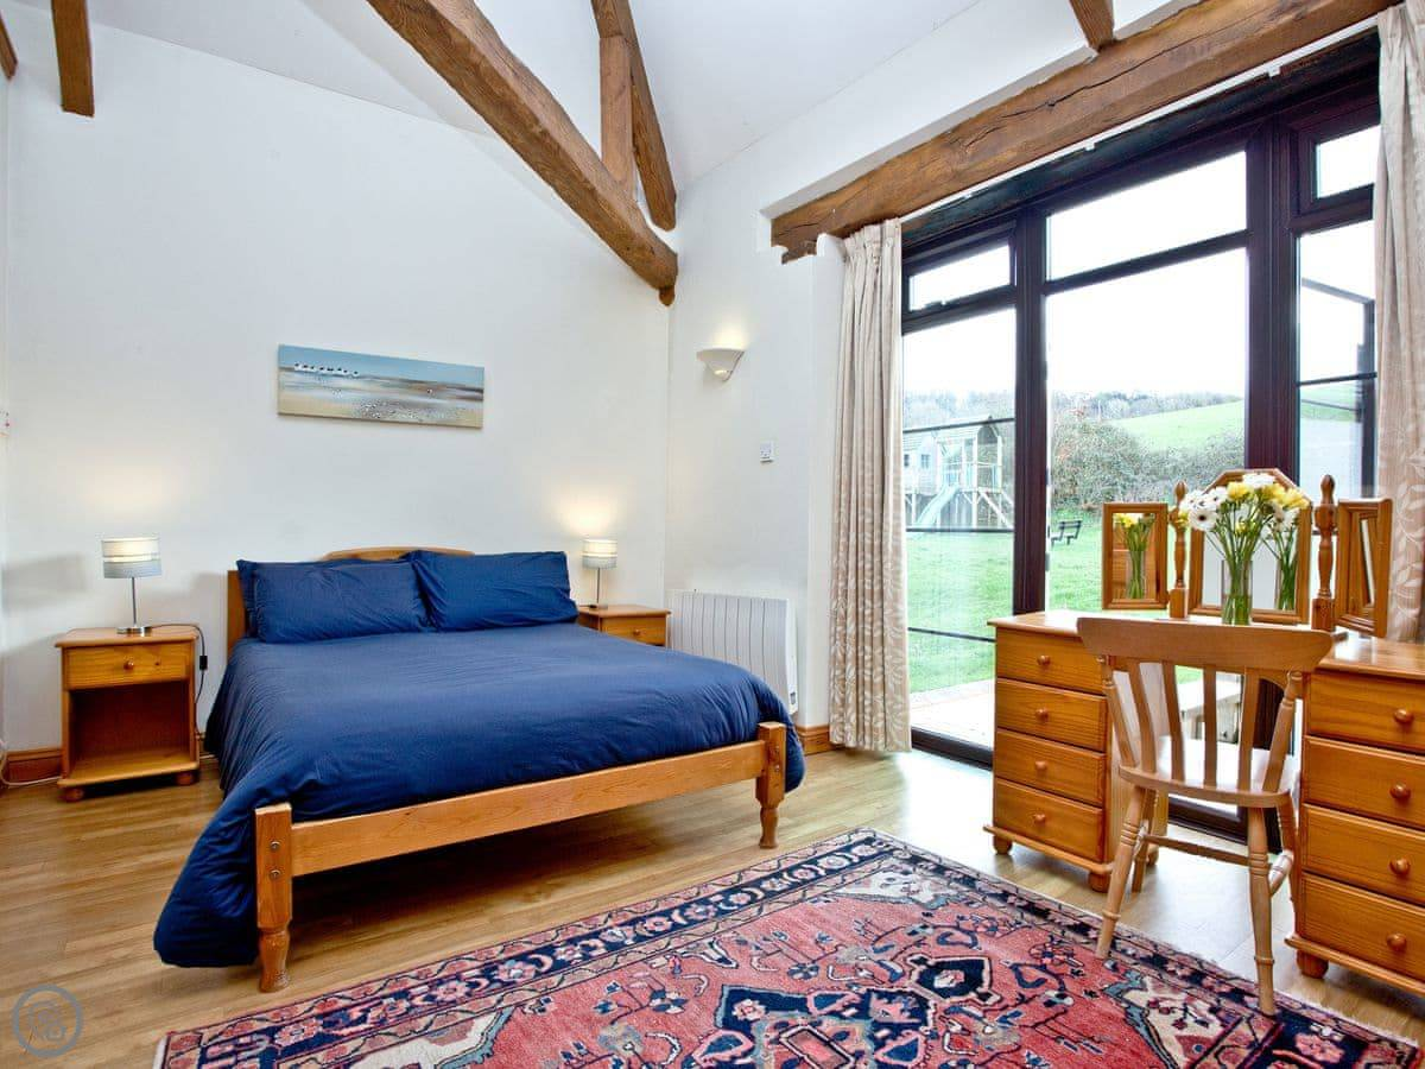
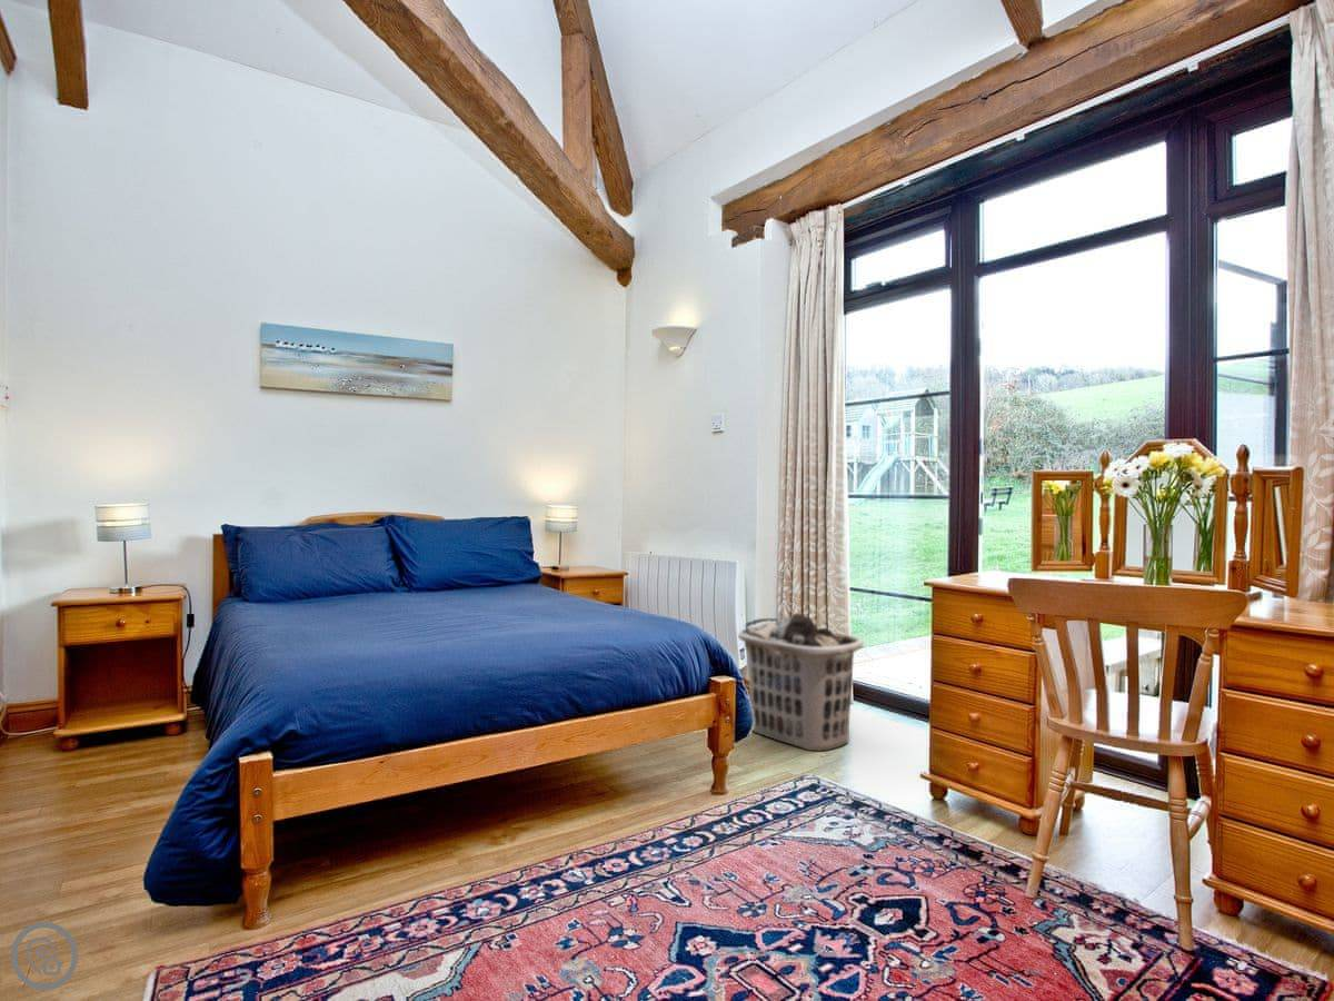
+ clothes hamper [737,612,865,752]
